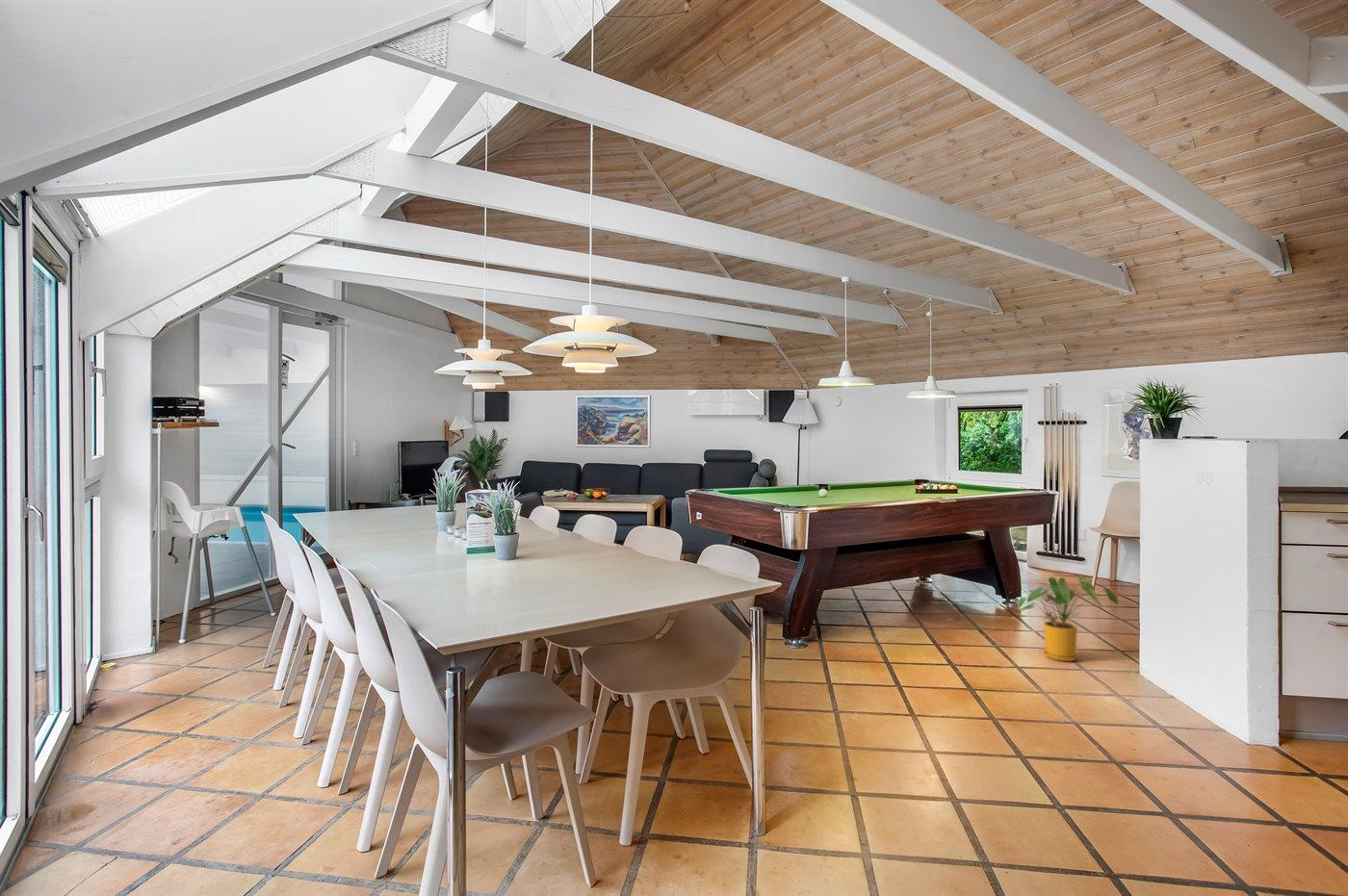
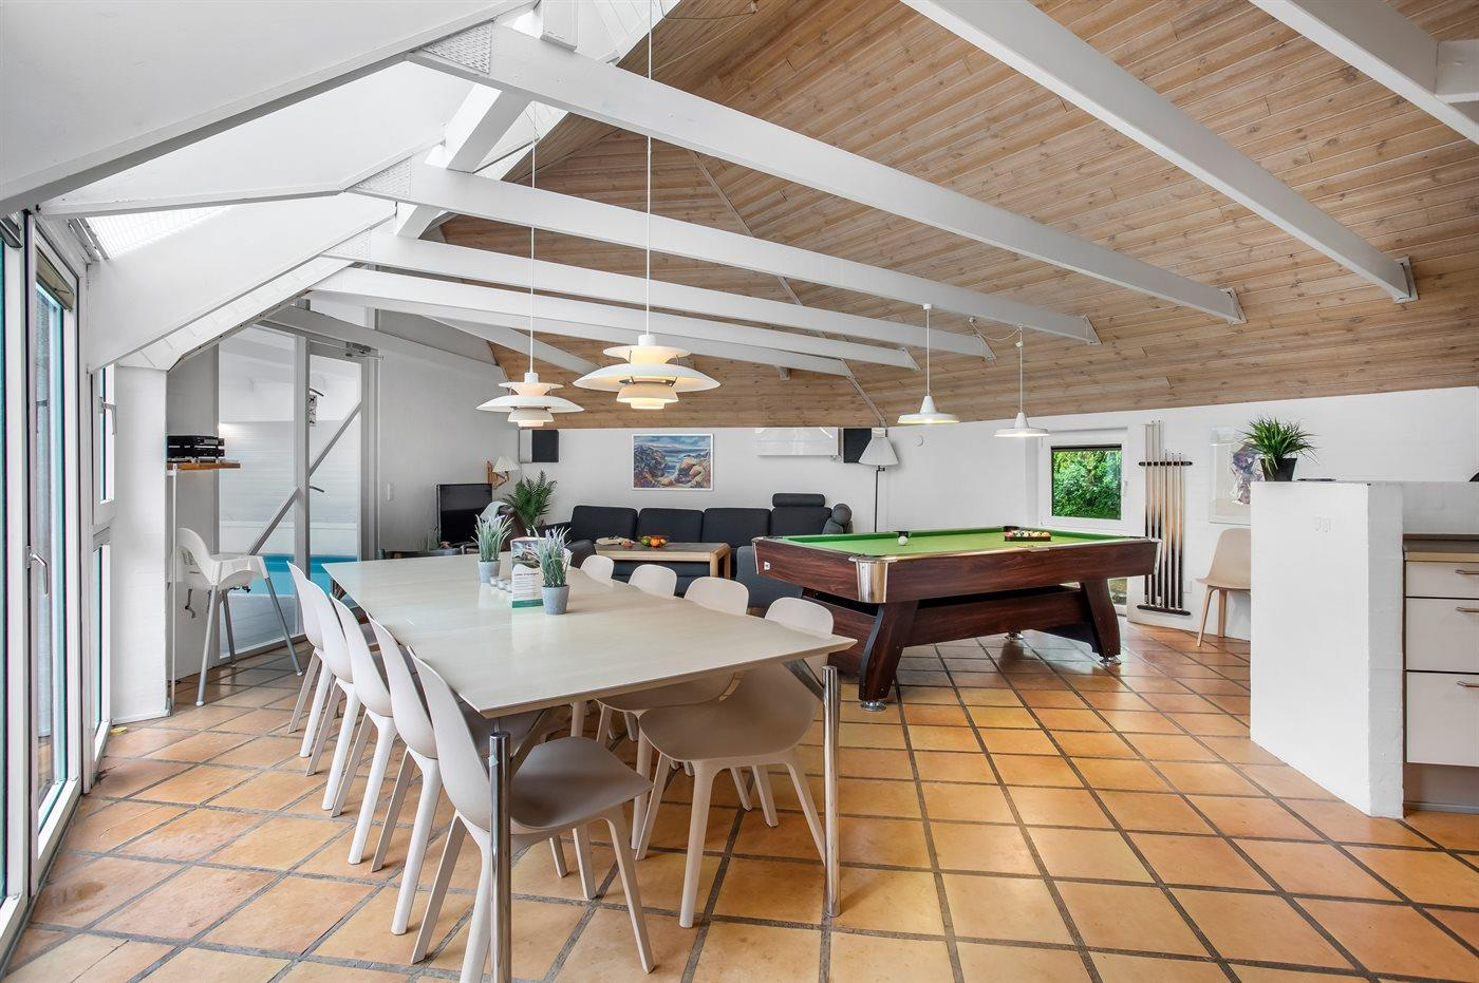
- house plant [1017,576,1120,662]
